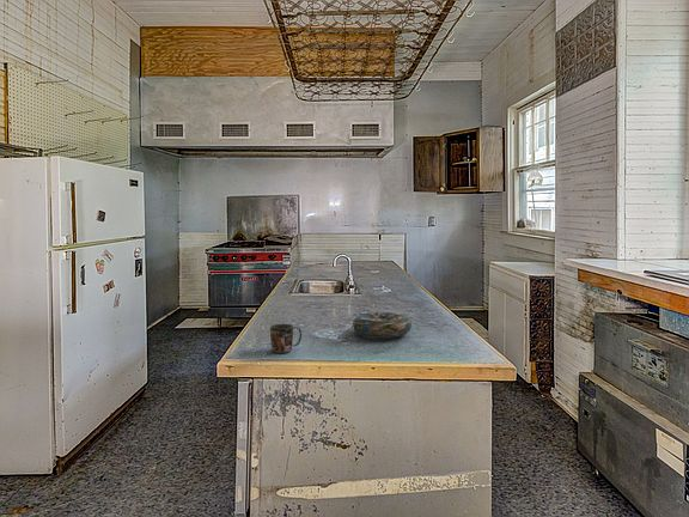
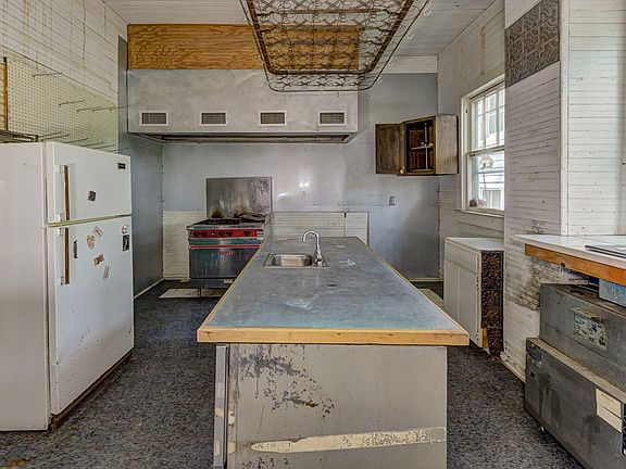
- decorative bowl [352,310,414,339]
- mug [269,323,303,354]
